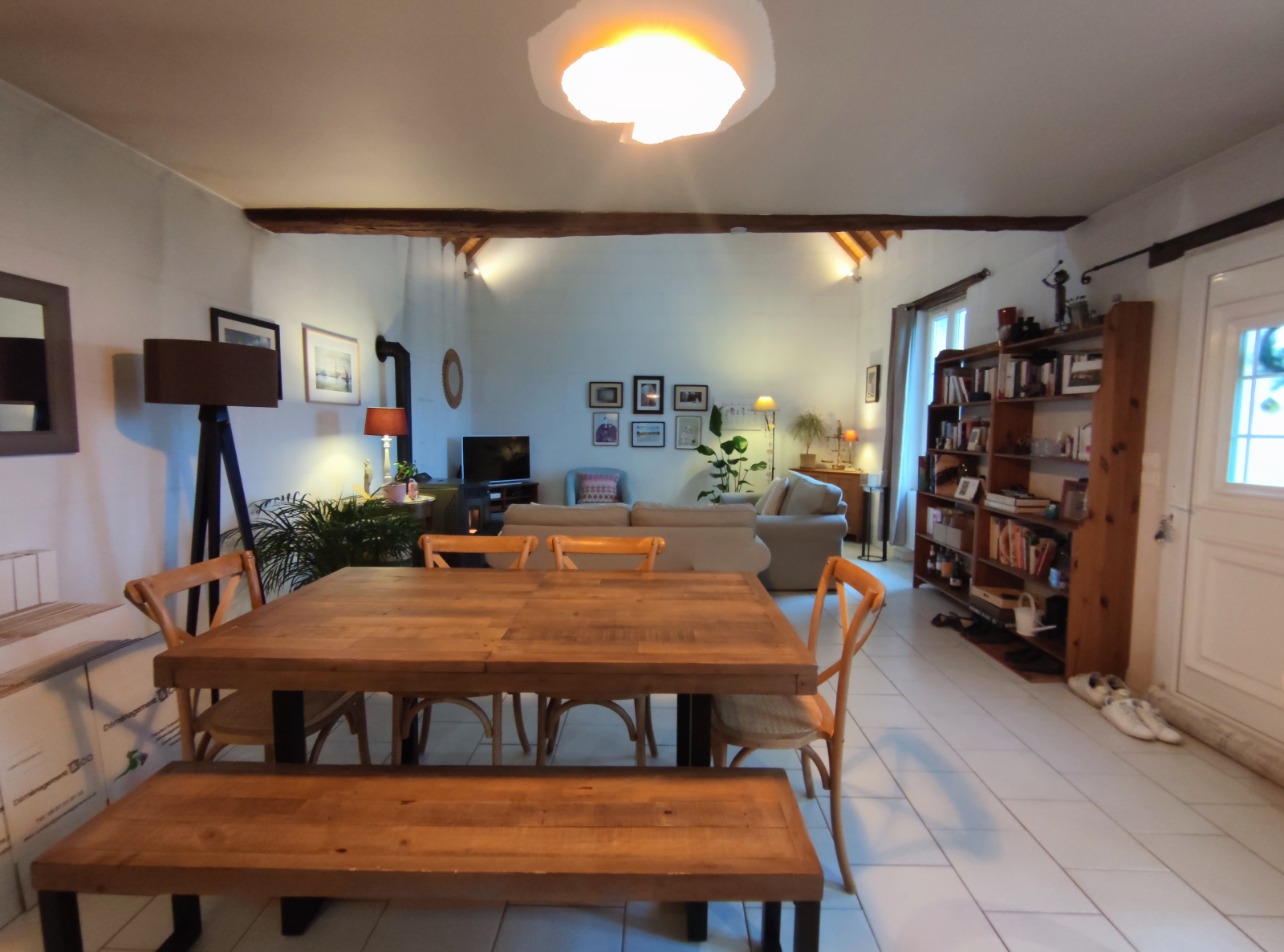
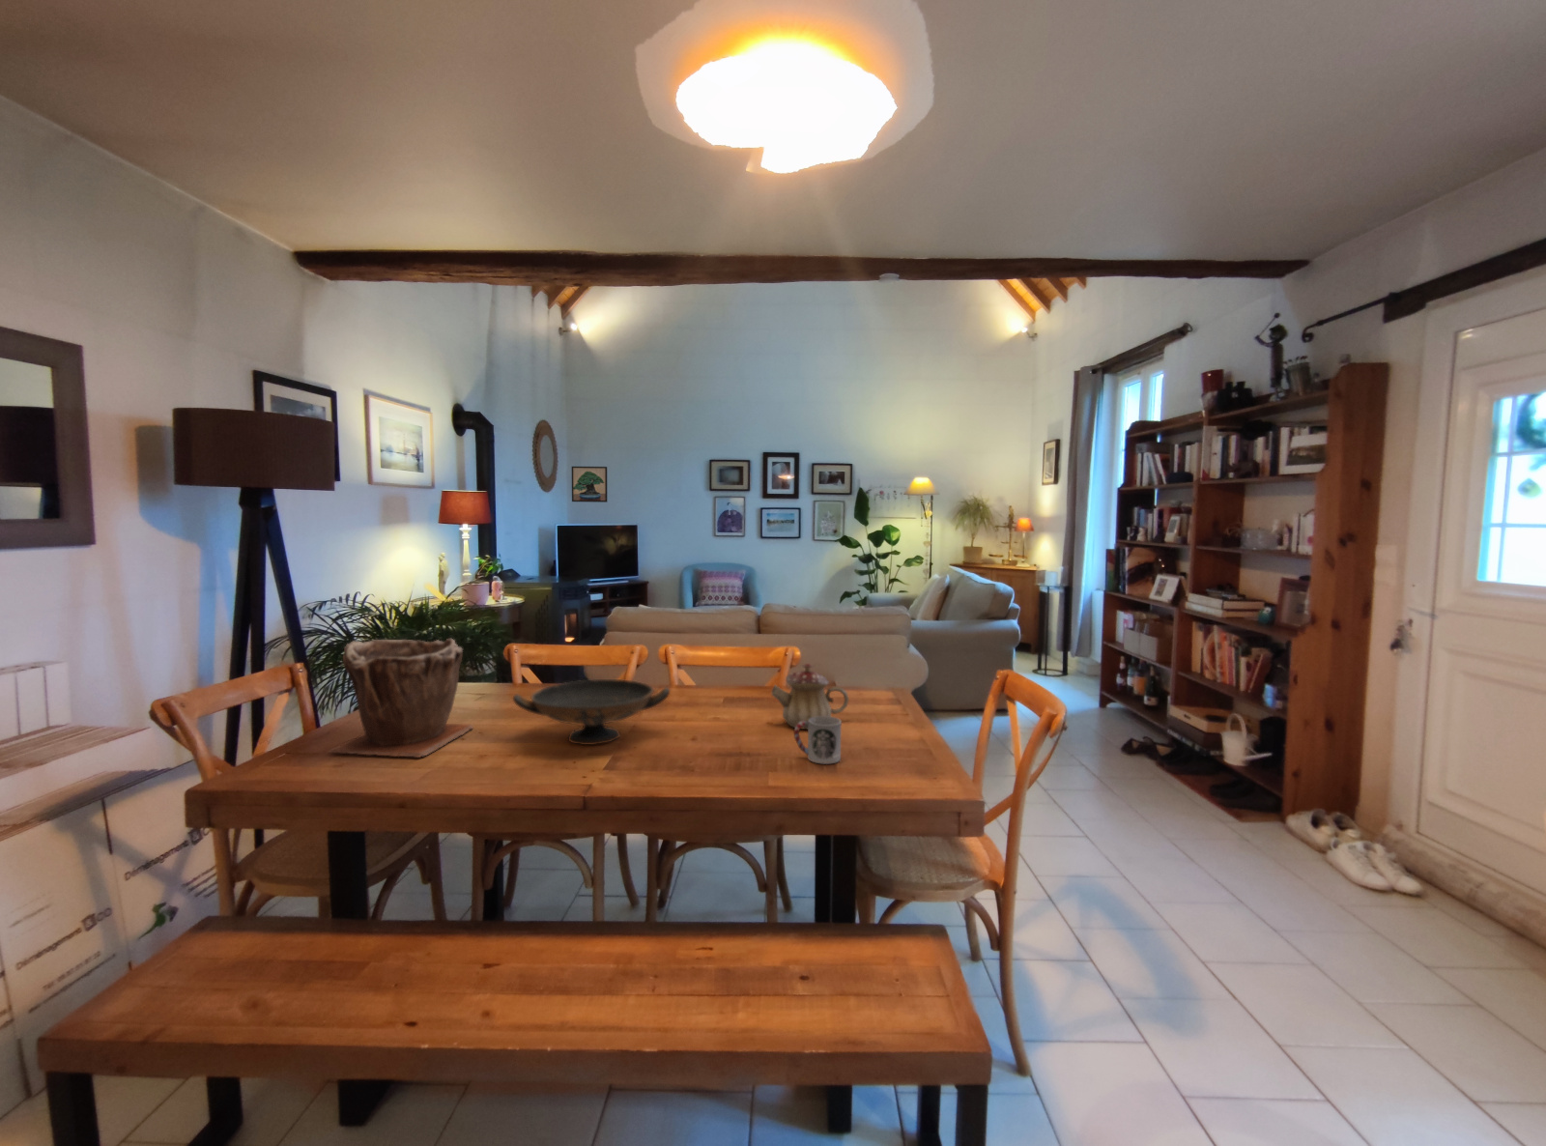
+ plant pot [326,638,474,758]
+ teapot [771,663,849,731]
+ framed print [571,466,608,503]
+ cup [793,716,843,766]
+ decorative bowl [512,678,671,746]
